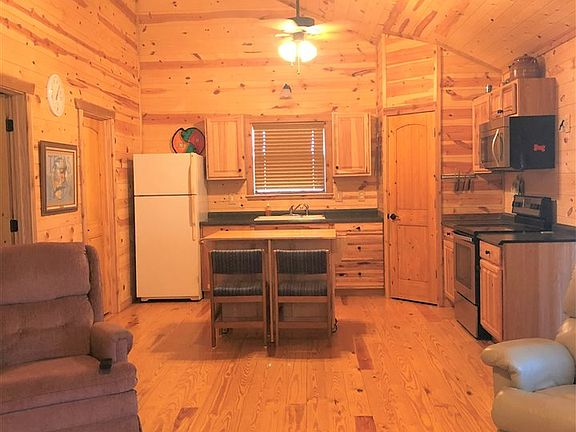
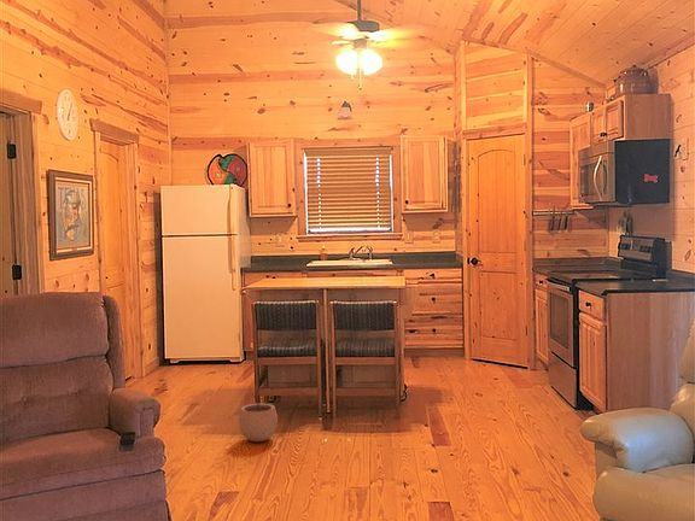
+ plant pot [238,392,279,443]
